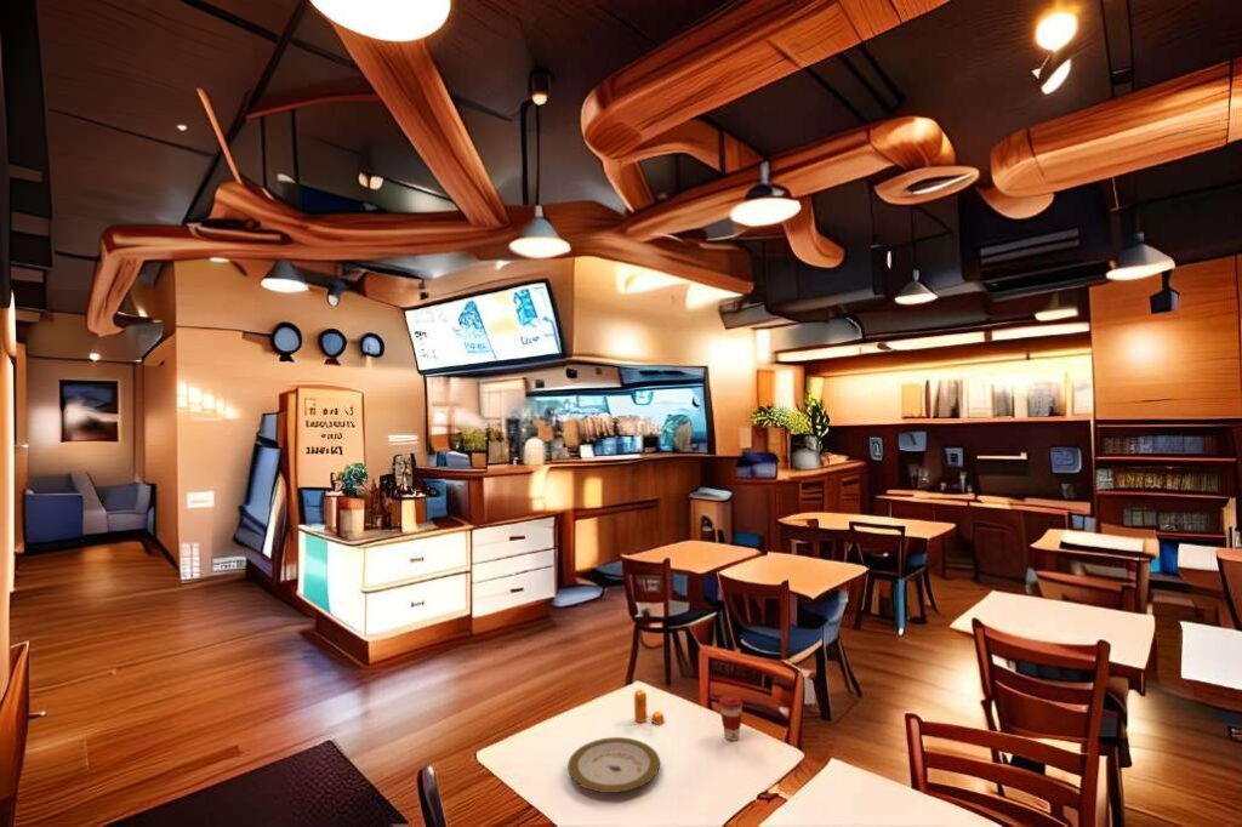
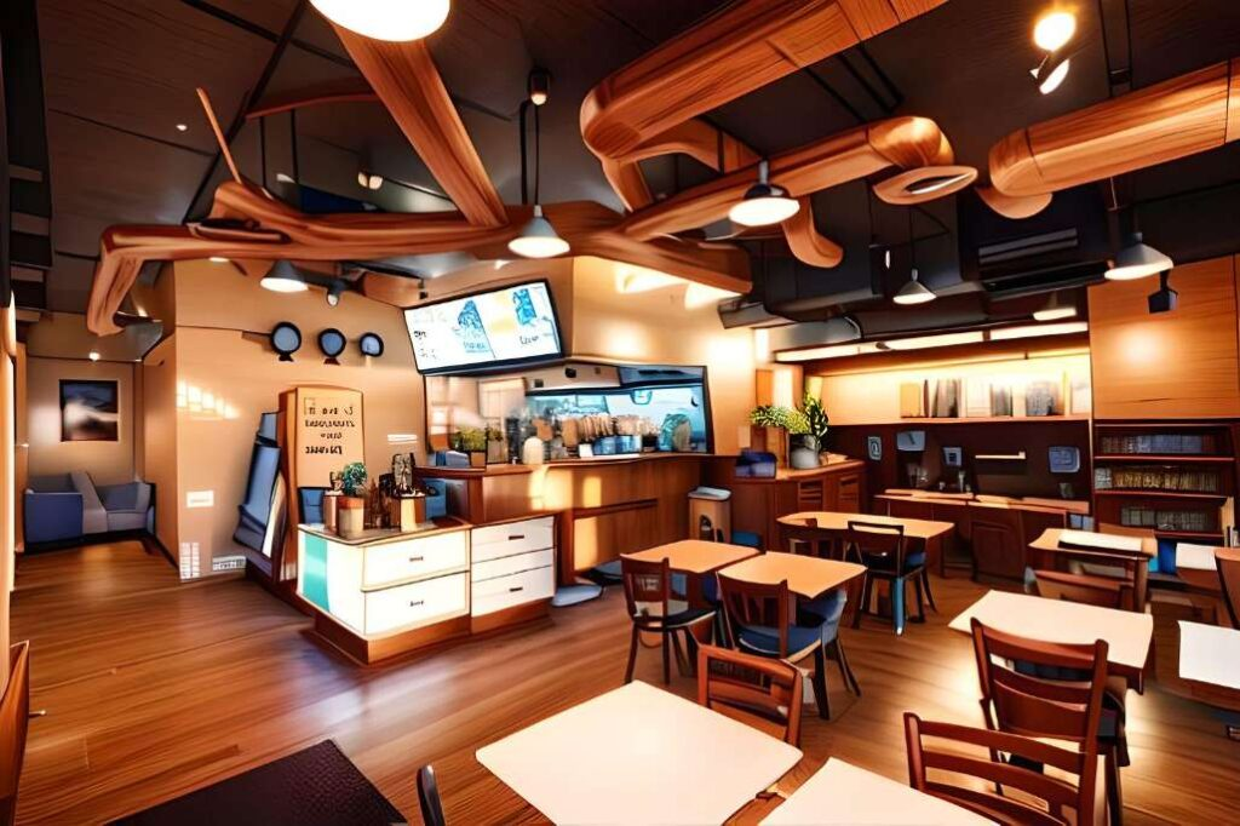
- pepper shaker [633,689,666,725]
- coffee cup [718,694,744,742]
- plate [566,736,661,794]
